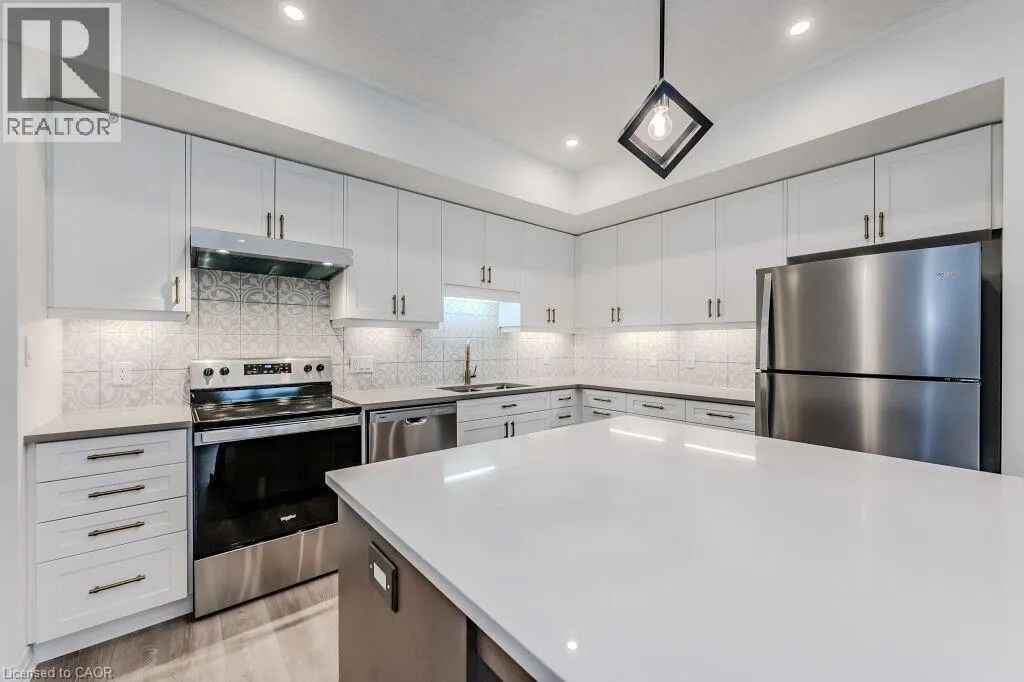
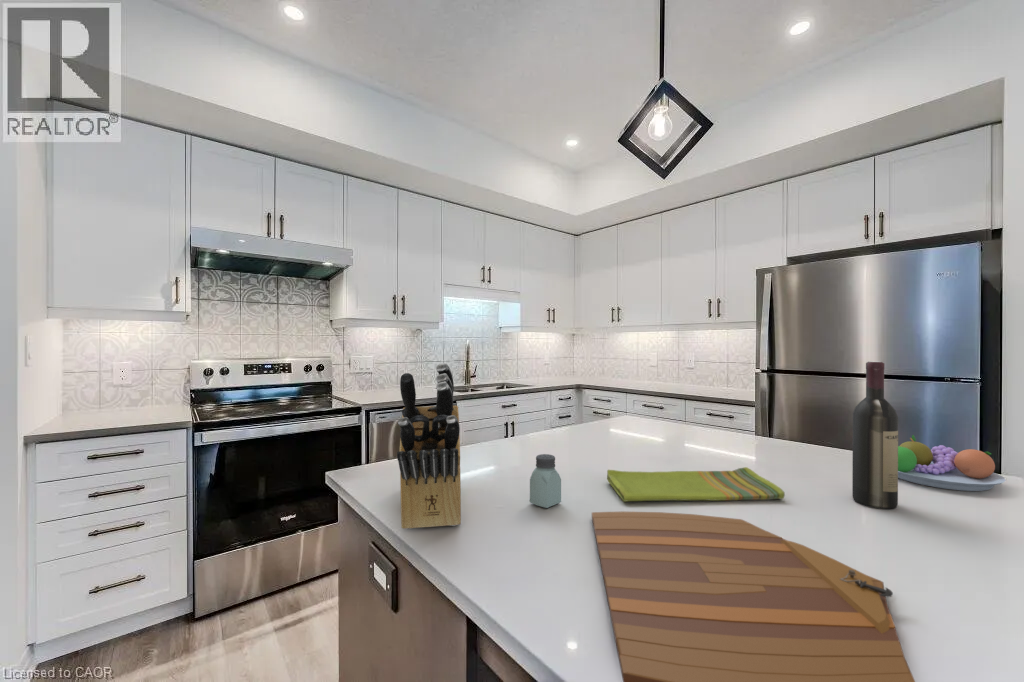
+ wine bottle [851,360,899,510]
+ knife block [396,362,462,530]
+ cutting board [591,510,916,682]
+ saltshaker [529,453,562,509]
+ dish towel [606,466,786,503]
+ fruit bowl [898,434,1007,492]
